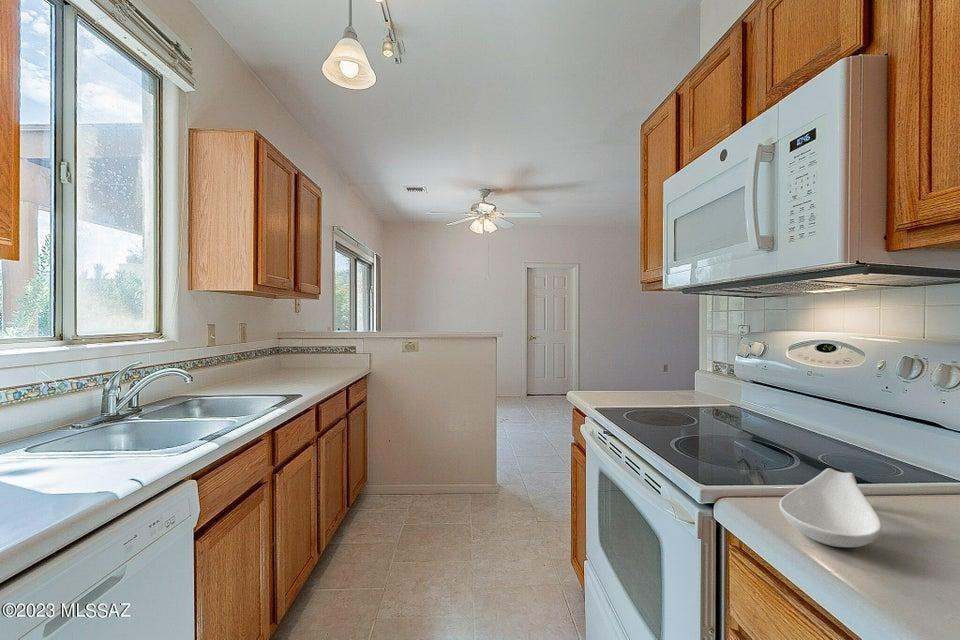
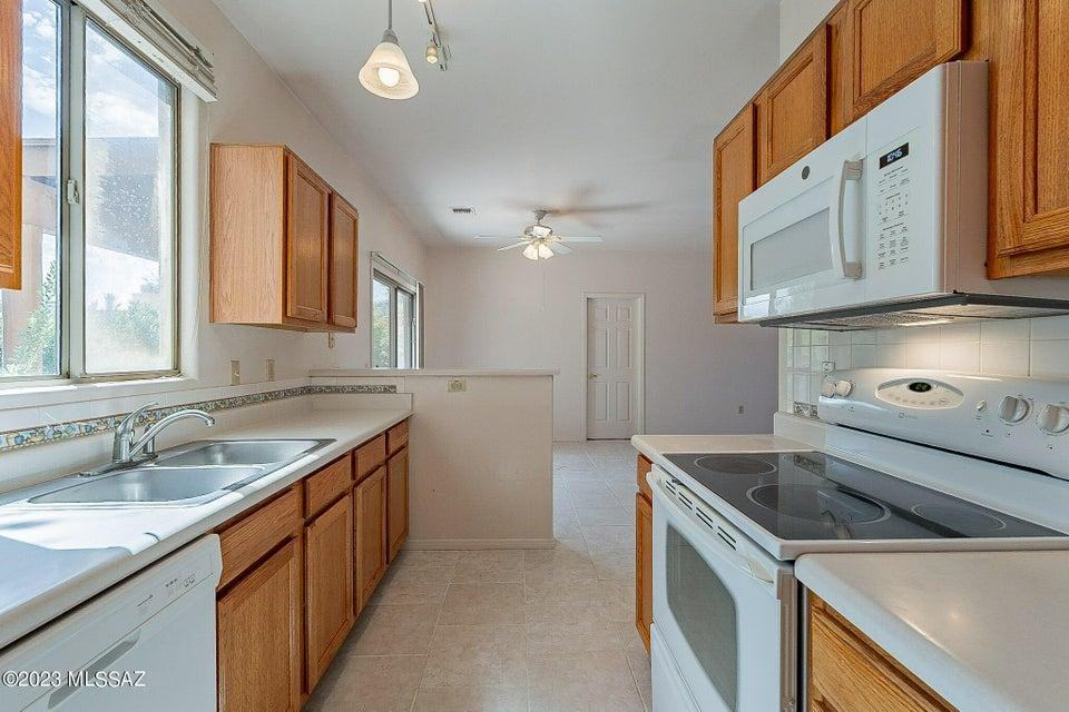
- spoon rest [778,467,883,548]
